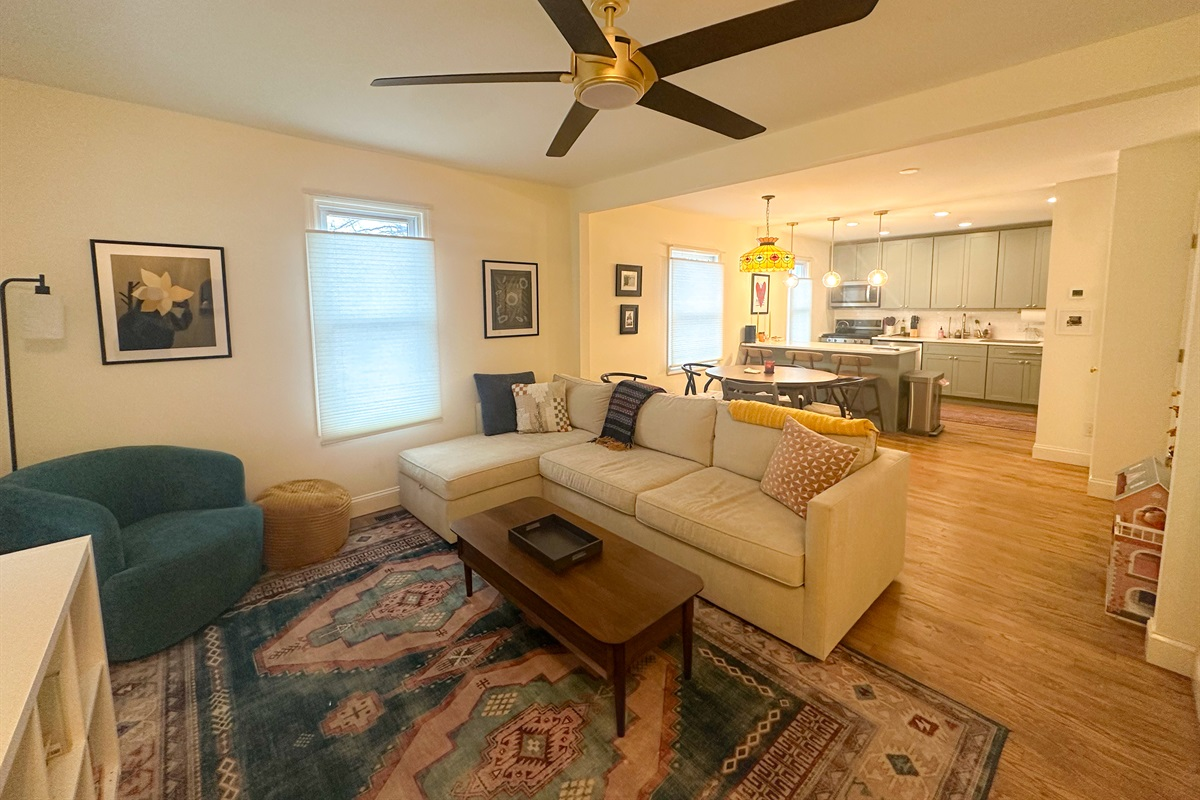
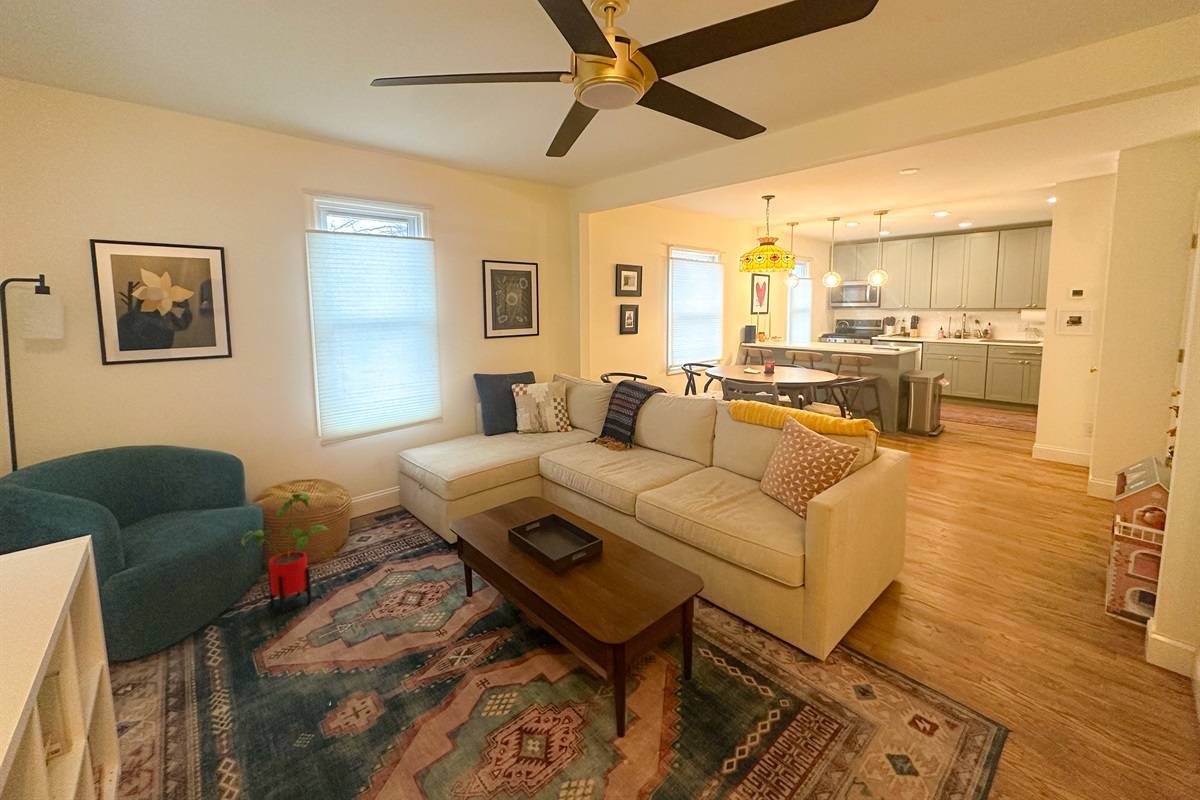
+ house plant [240,492,331,614]
